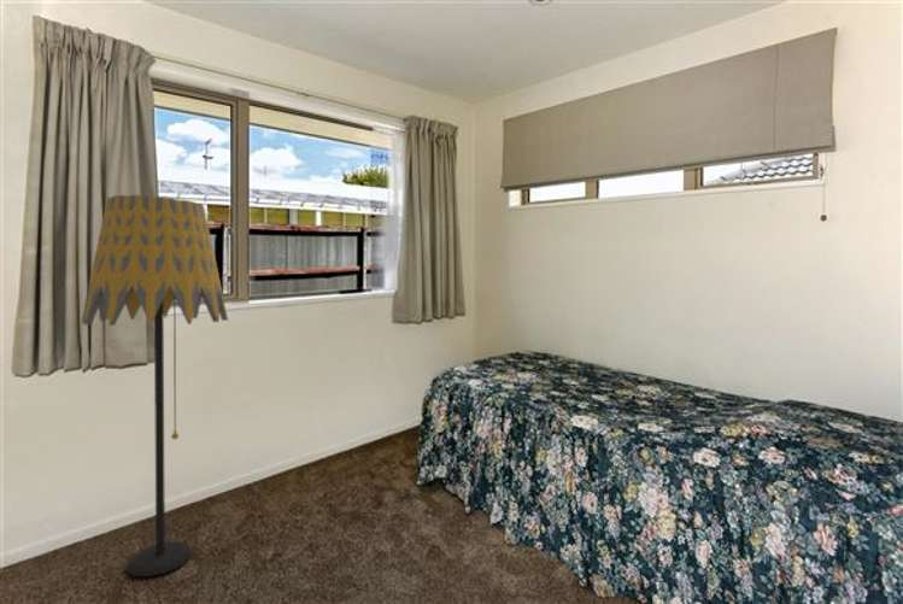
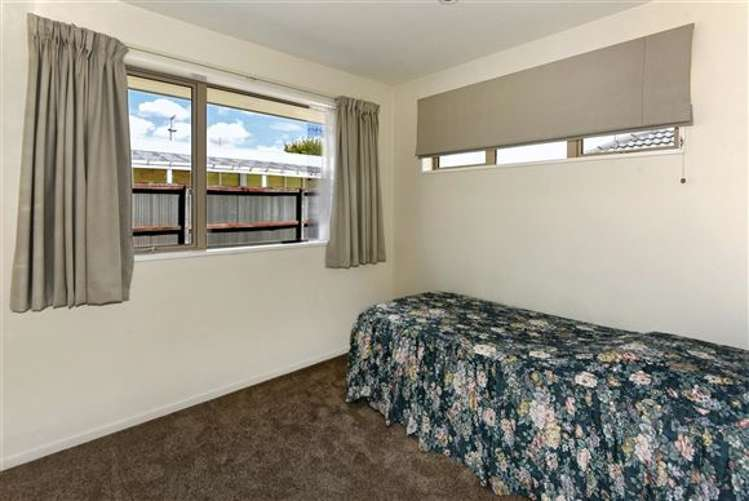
- floor lamp [81,194,229,577]
